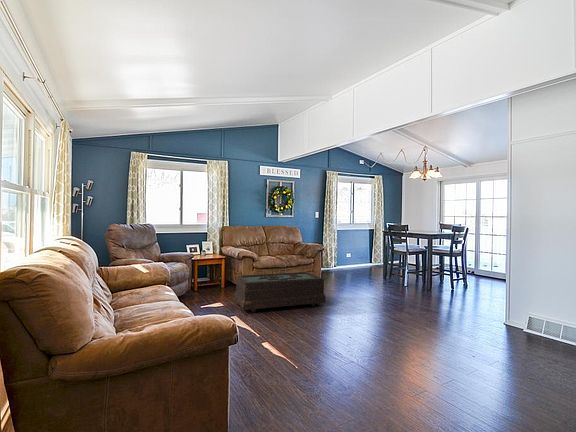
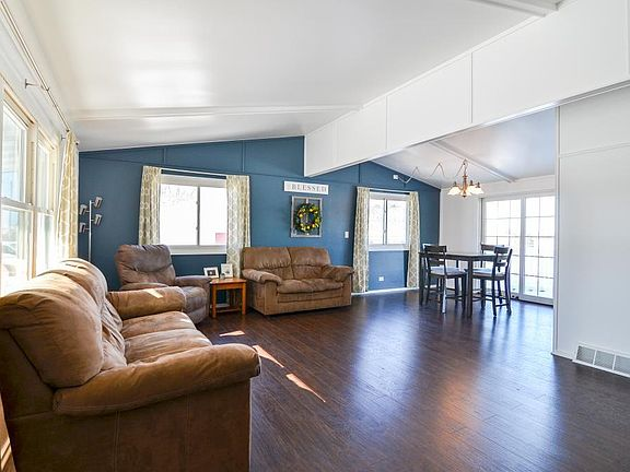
- coffee table [234,271,327,313]
